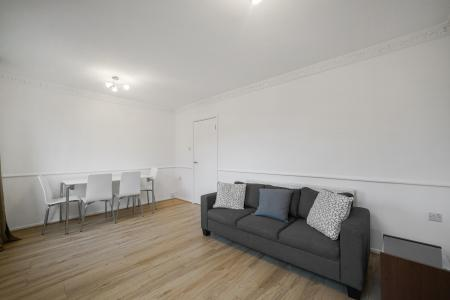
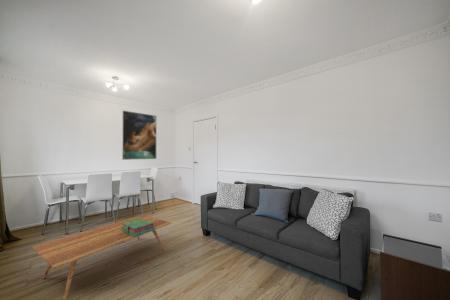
+ coffee table [31,214,172,300]
+ stack of books [121,218,155,237]
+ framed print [121,110,158,161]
